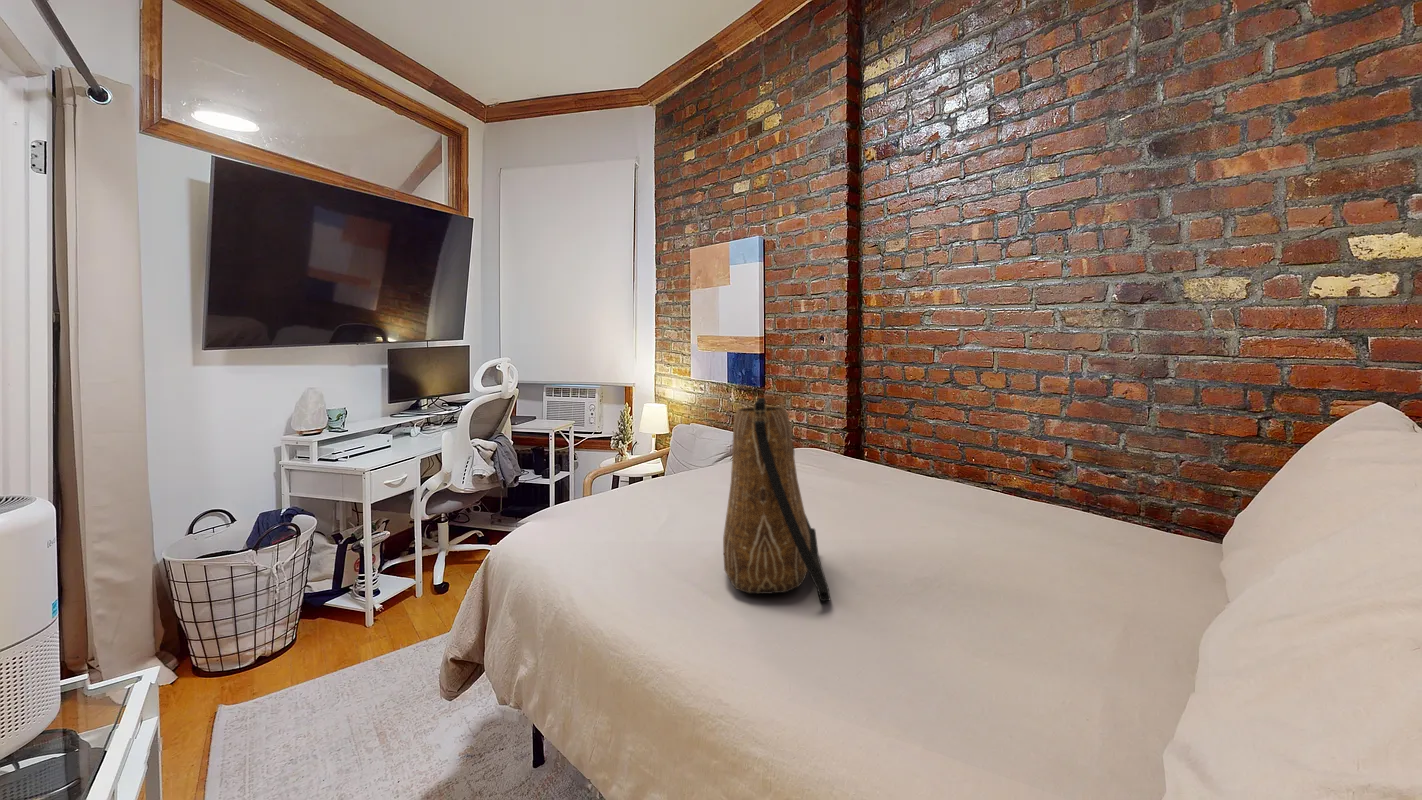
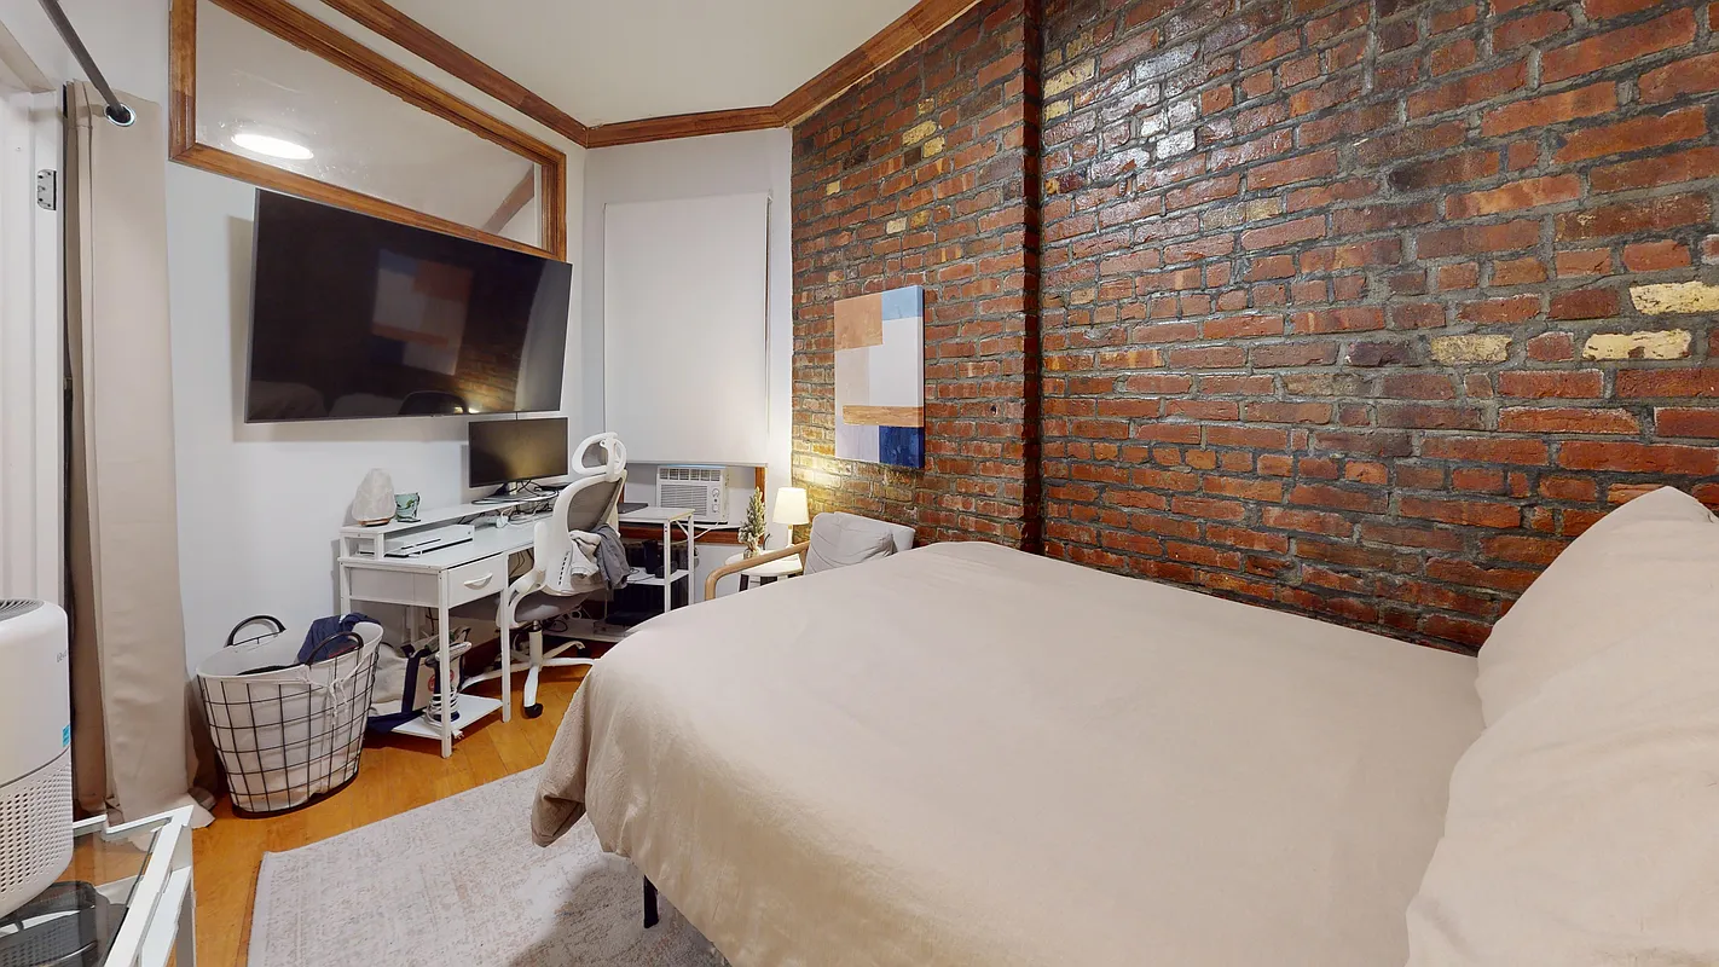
- tote bag [721,397,831,602]
